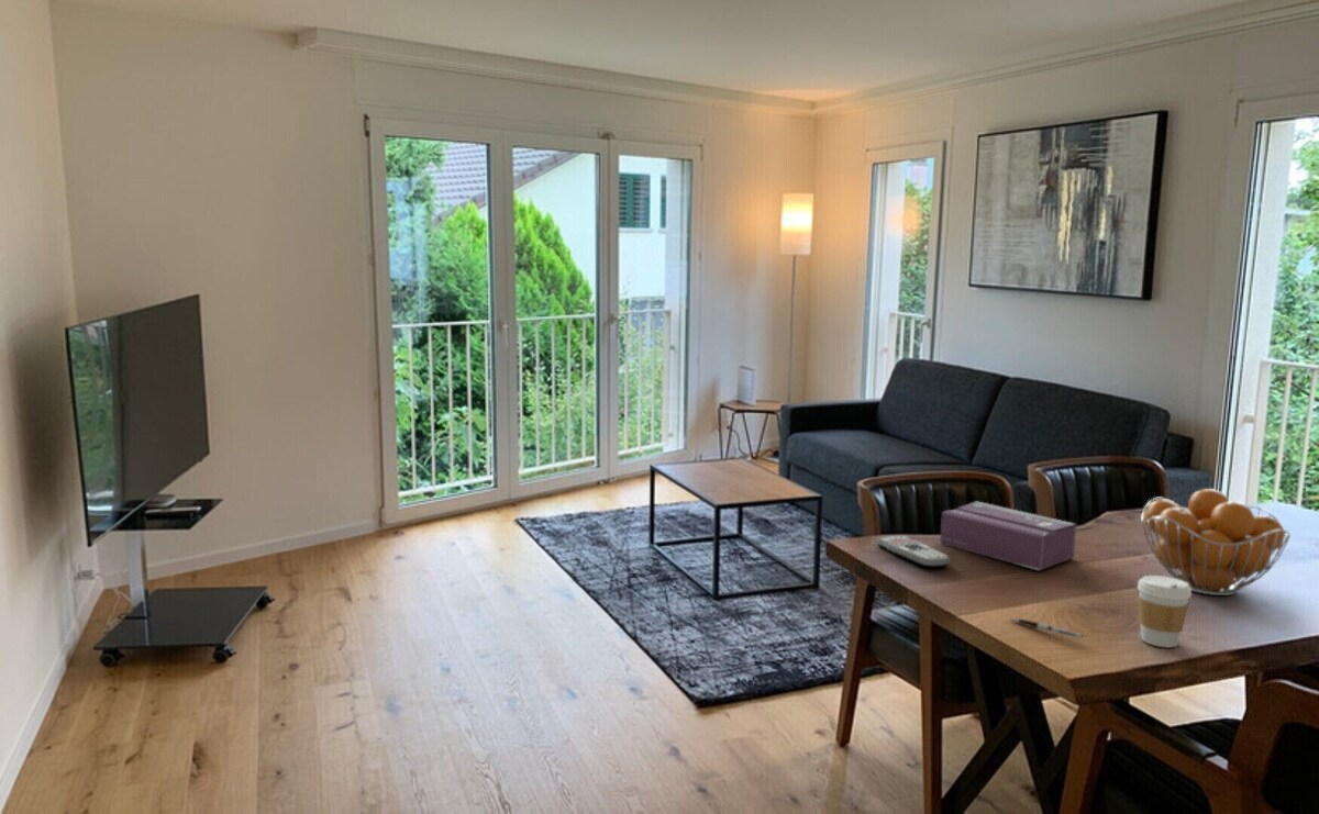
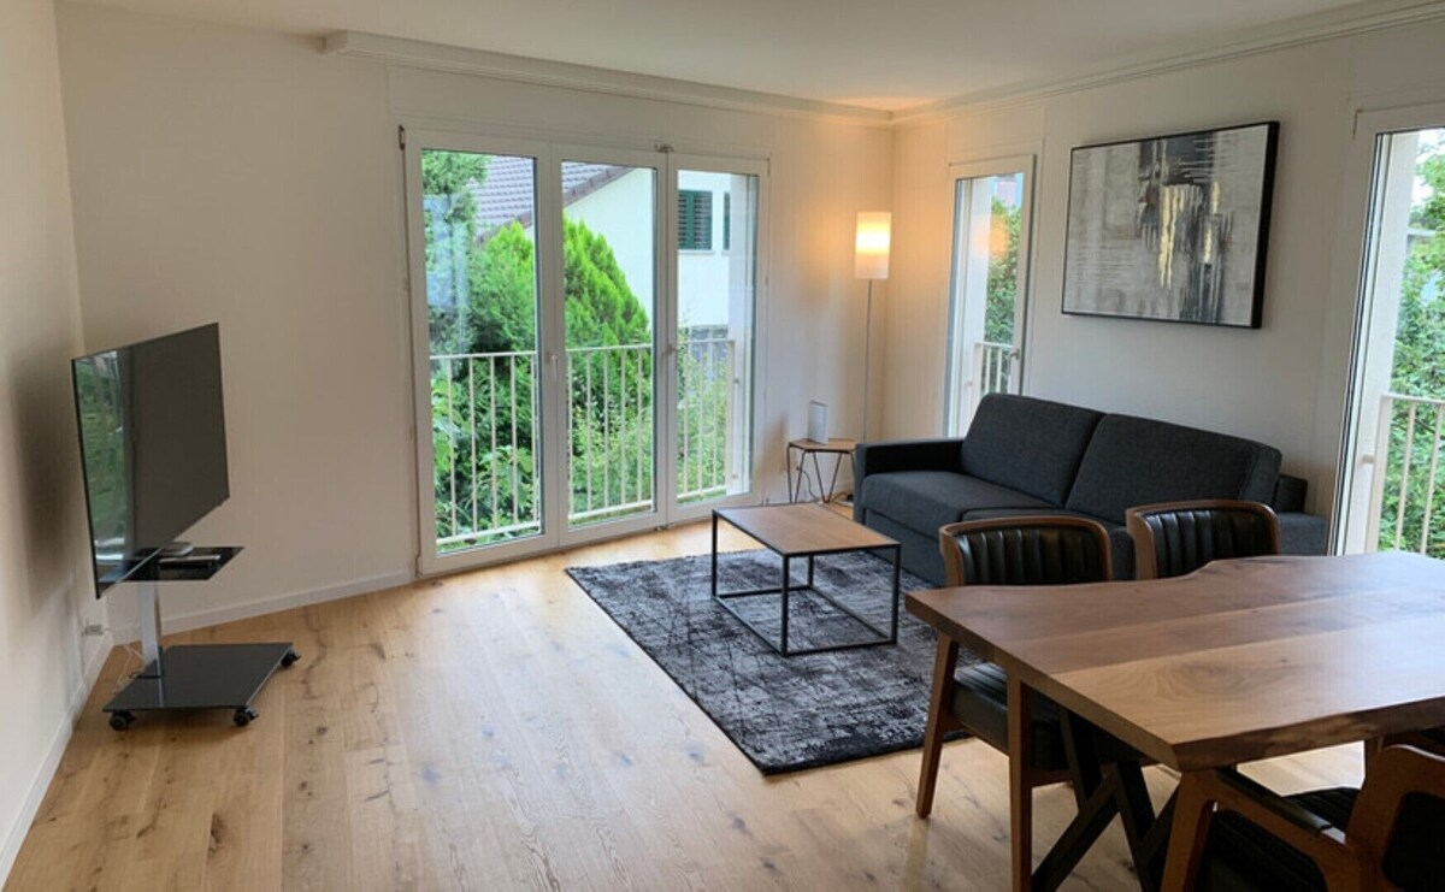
- coffee cup [1137,575,1193,648]
- tissue box [939,500,1077,571]
- pen [1009,617,1084,639]
- remote control [876,535,951,568]
- fruit basket [1140,488,1292,596]
